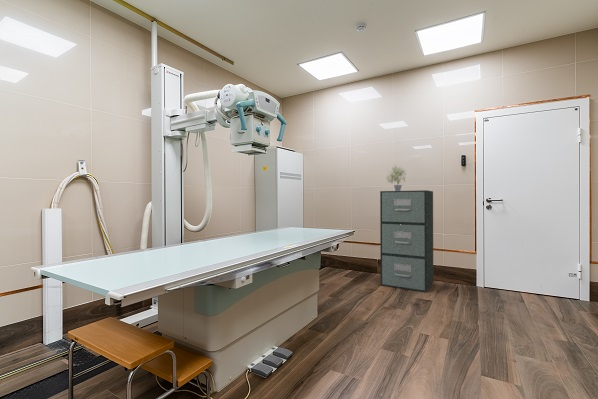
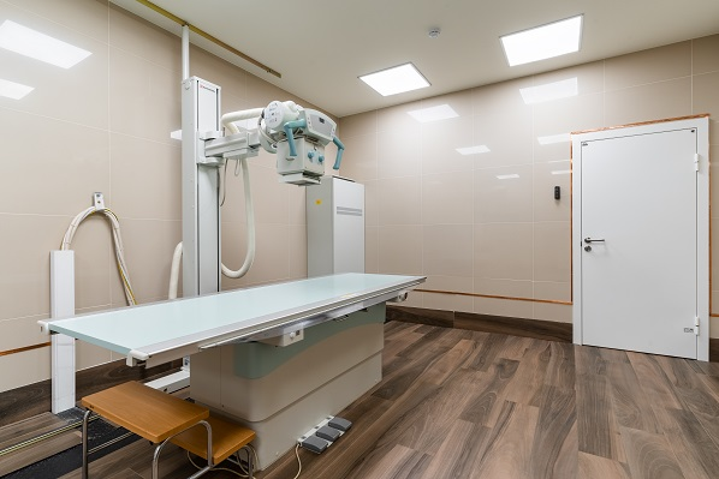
- filing cabinet [379,189,434,293]
- potted plant [385,163,406,191]
